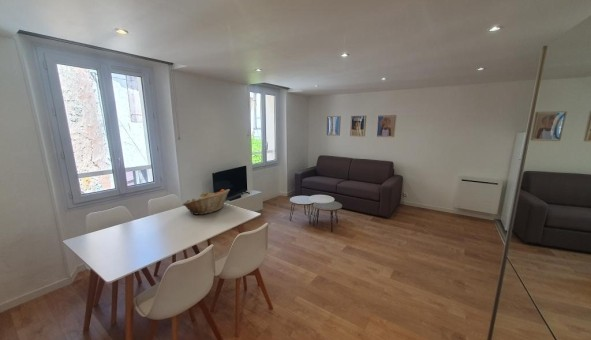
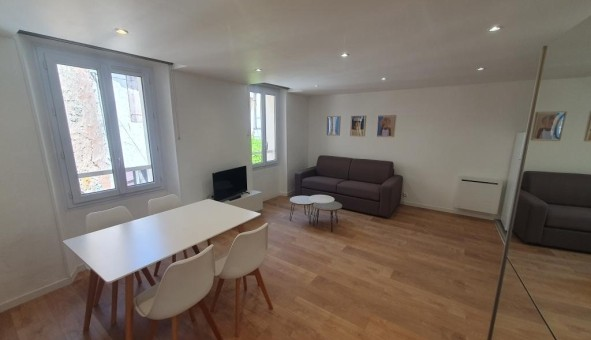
- fruit basket [181,188,231,216]
